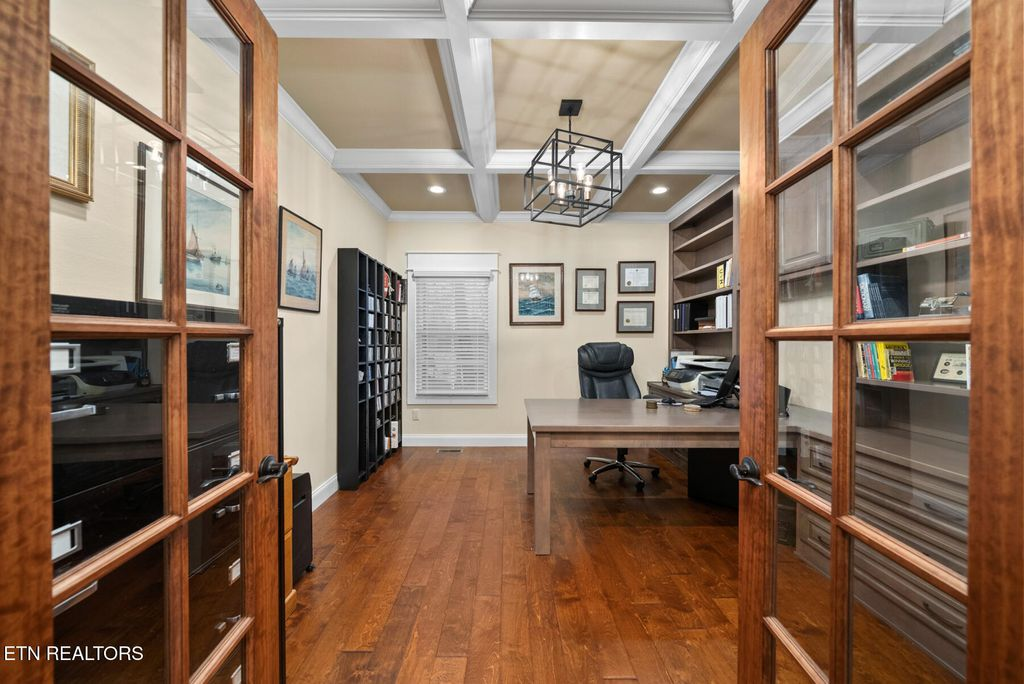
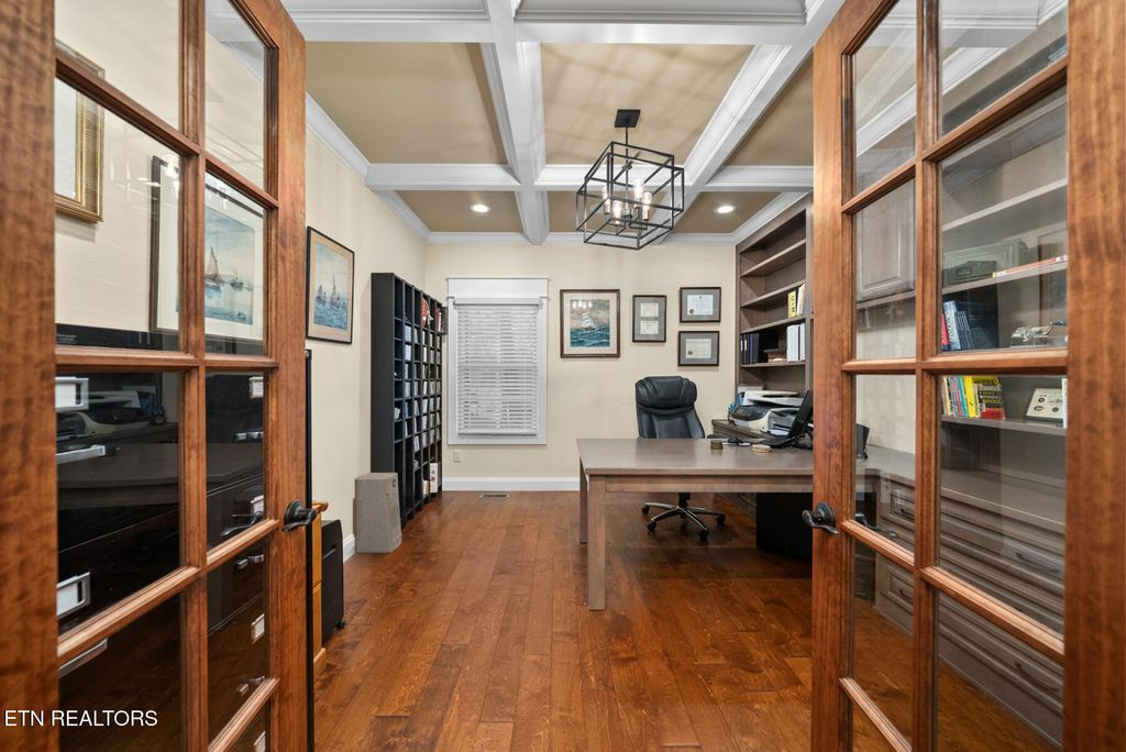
+ air purifier [352,472,402,554]
